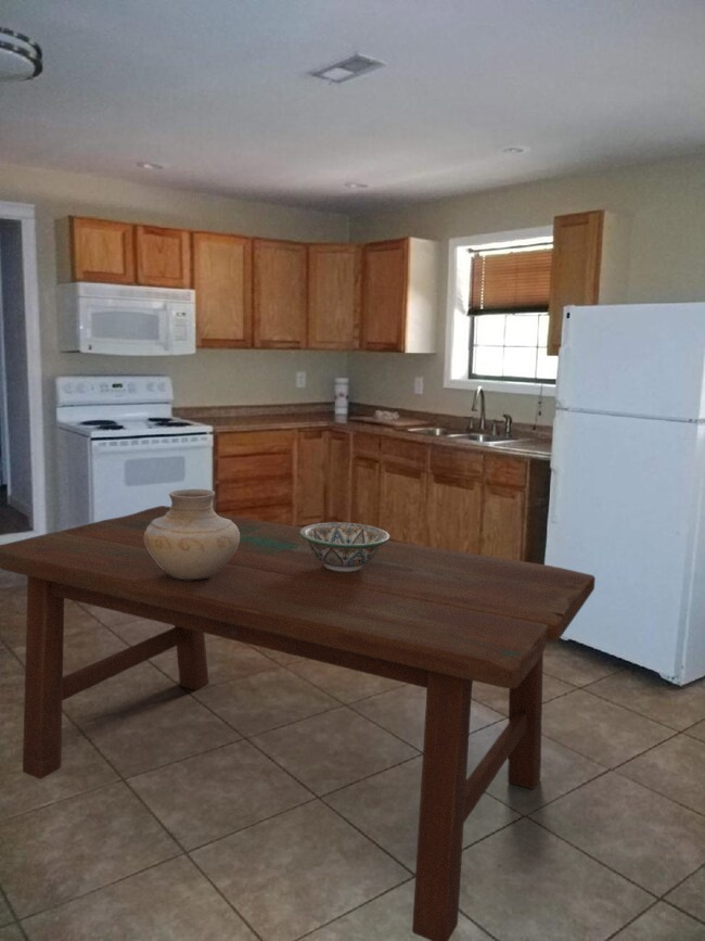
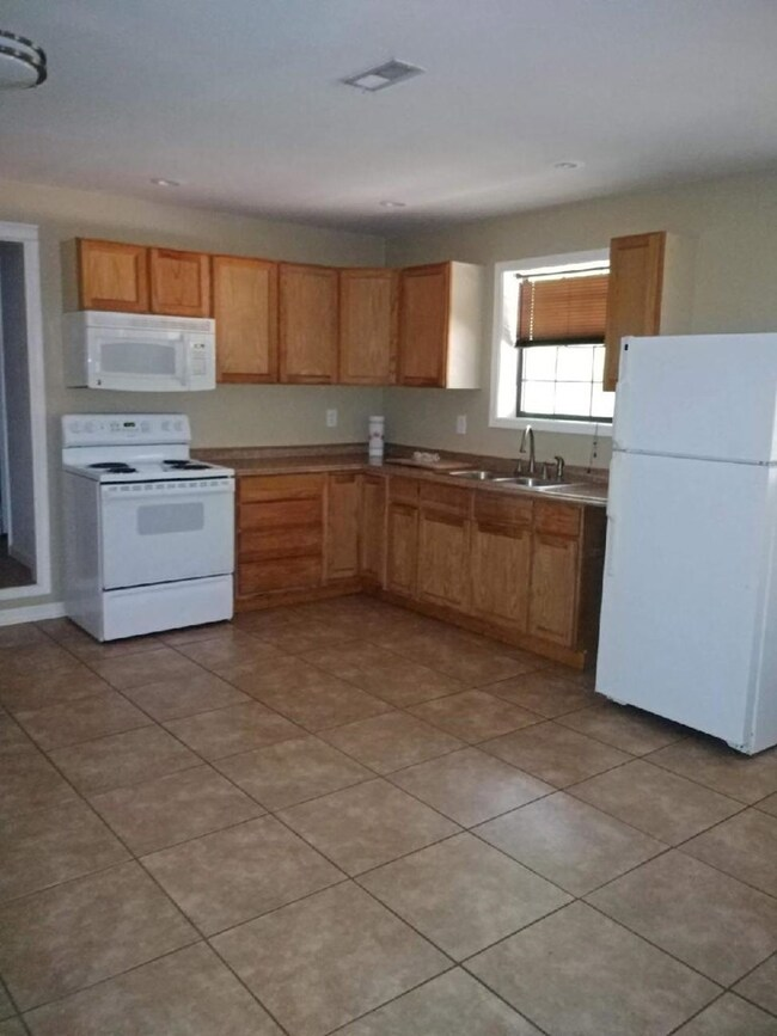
- decorative bowl [299,521,390,572]
- vase [144,488,240,580]
- dining table [0,505,597,941]
